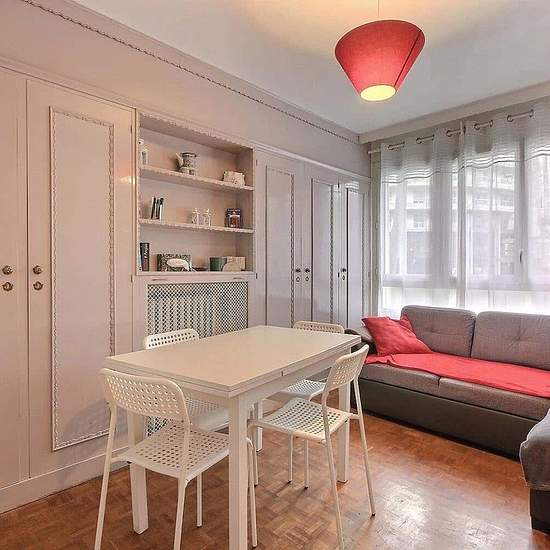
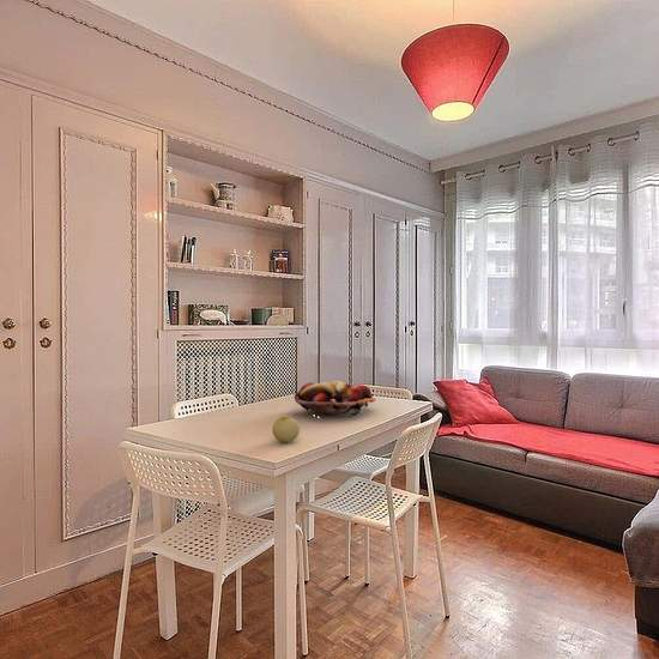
+ apple [271,416,301,443]
+ fruit basket [294,380,376,419]
